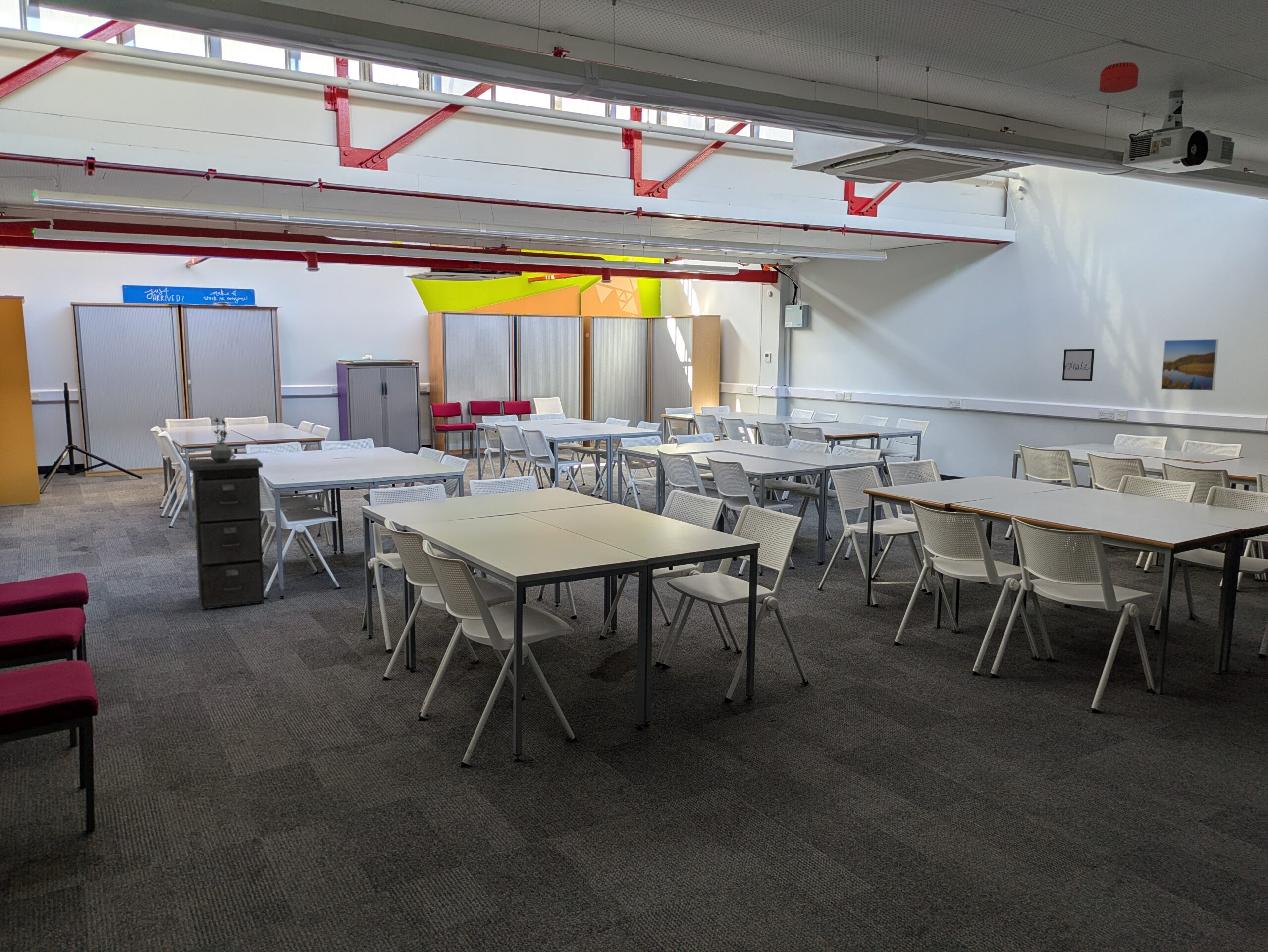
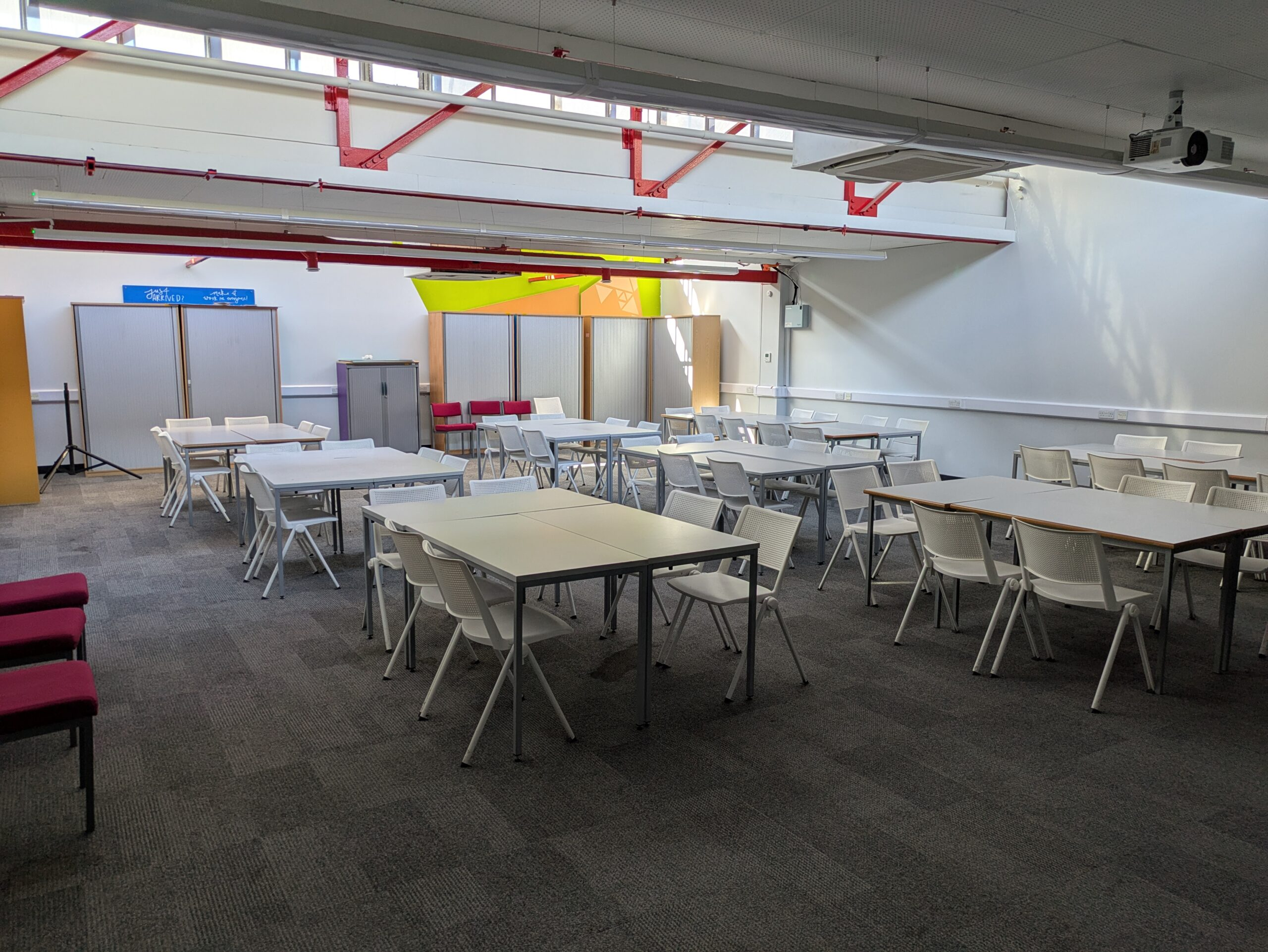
- filing cabinet [188,458,265,610]
- smoke detector [1099,62,1139,93]
- wall art [1062,349,1095,381]
- potted plant [210,417,232,463]
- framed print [1161,339,1219,391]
